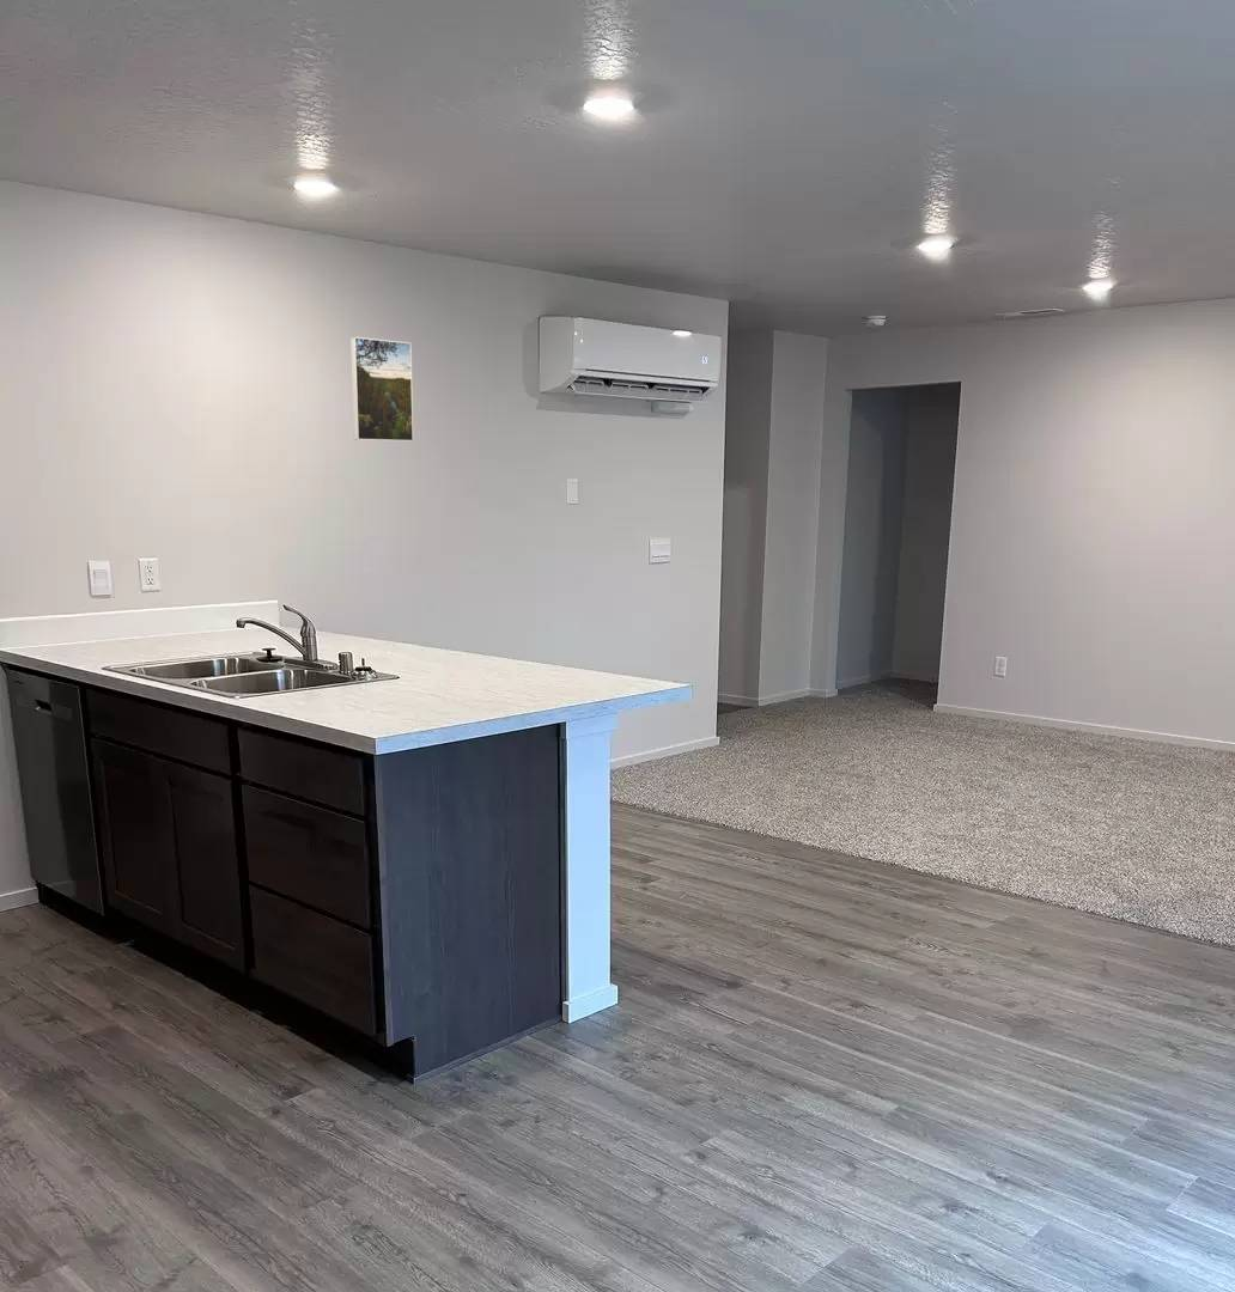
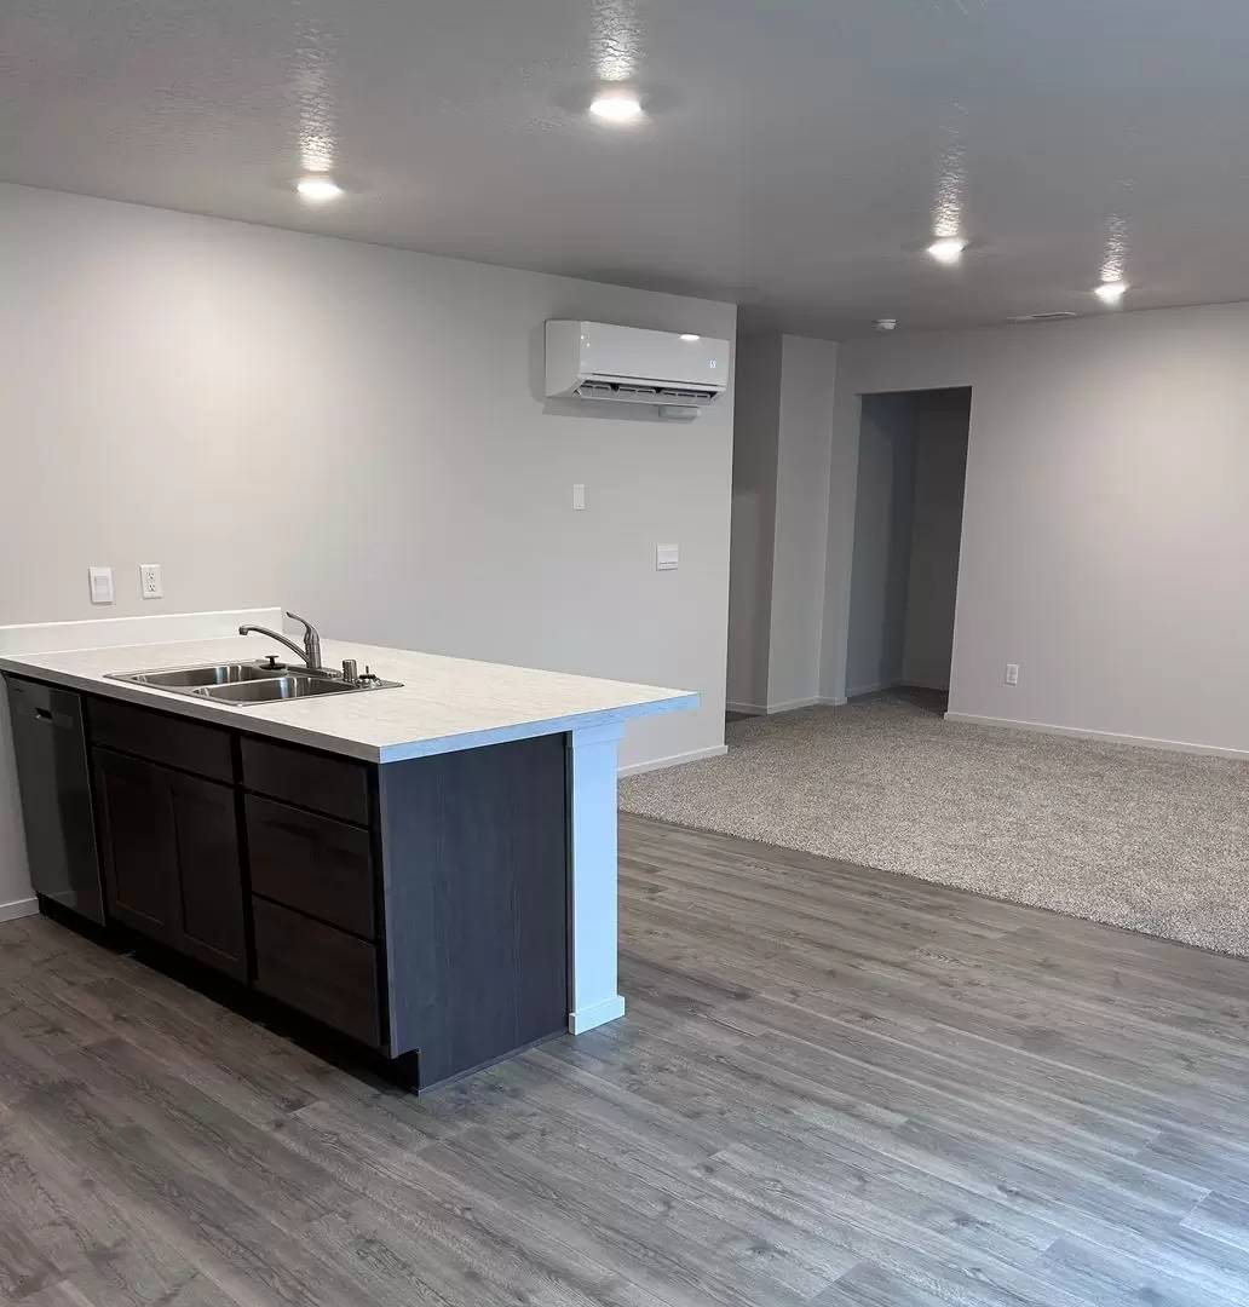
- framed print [349,336,414,443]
